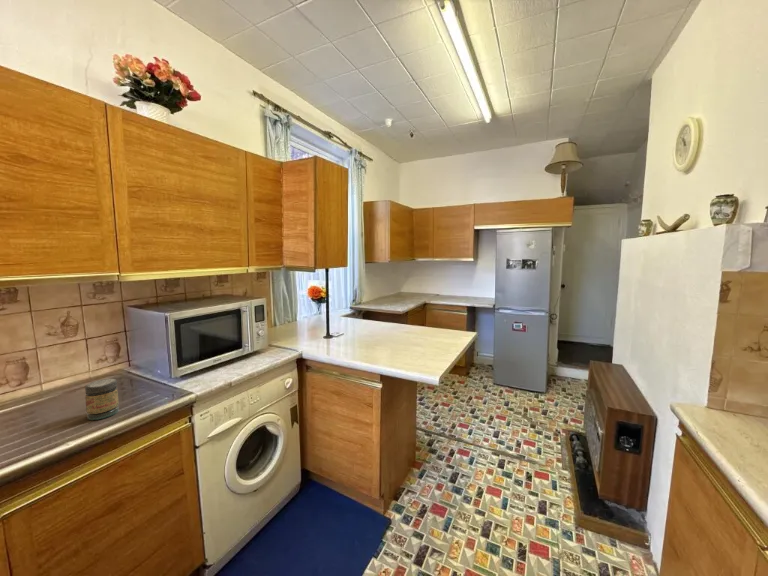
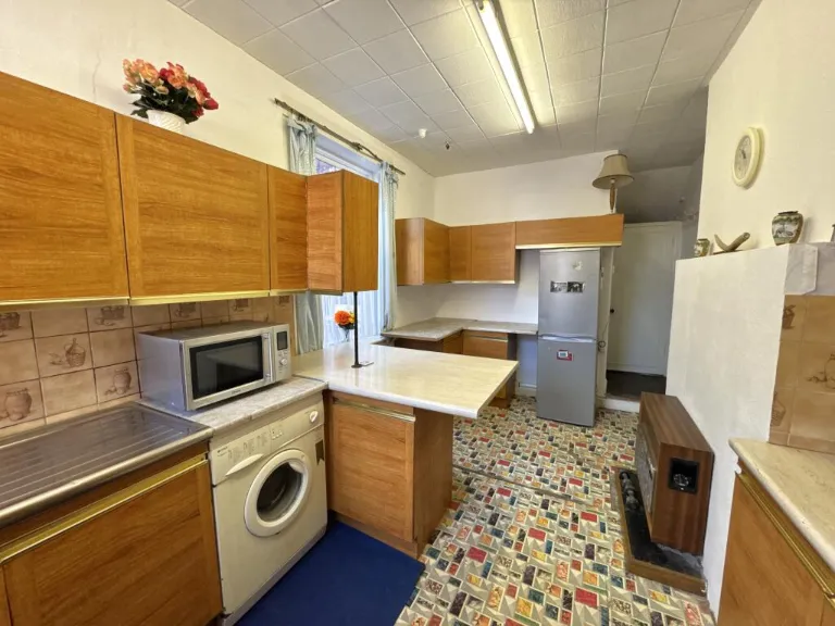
- jar [84,378,120,421]
